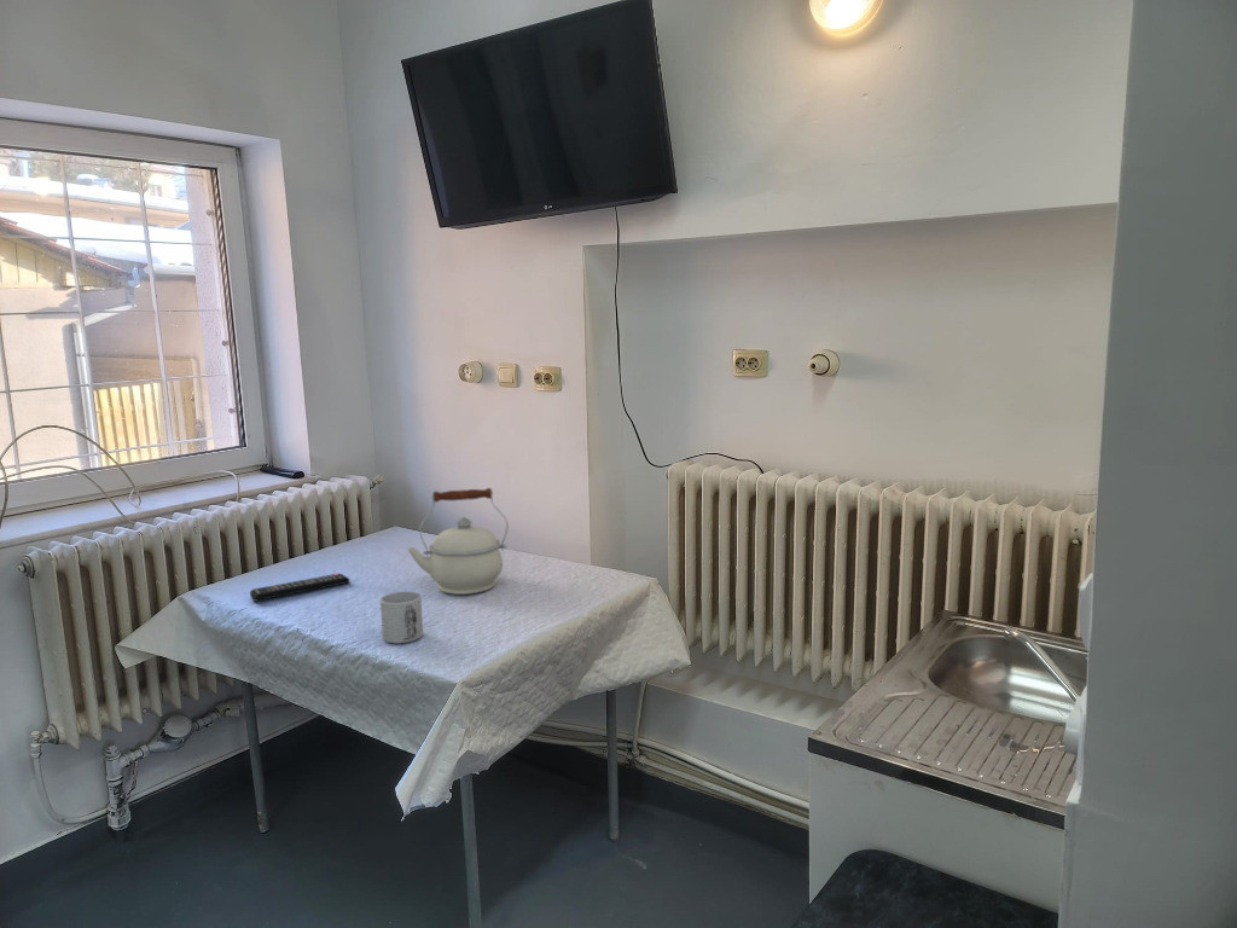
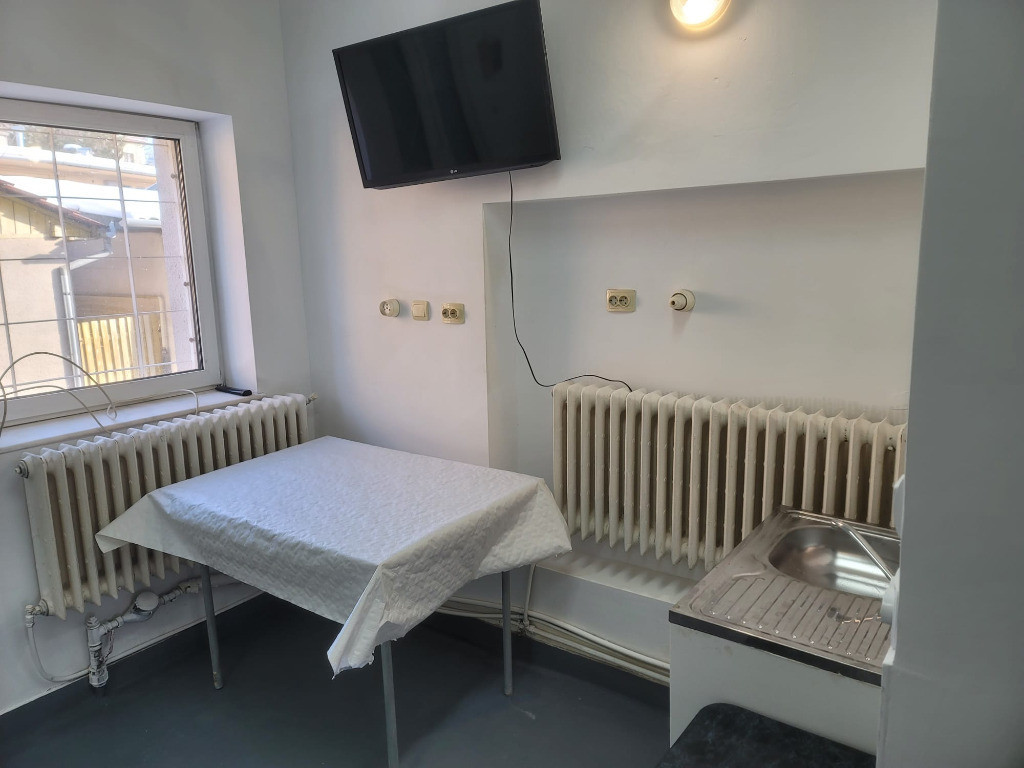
- remote control [249,573,350,603]
- mug [379,591,424,644]
- kettle [406,487,510,596]
